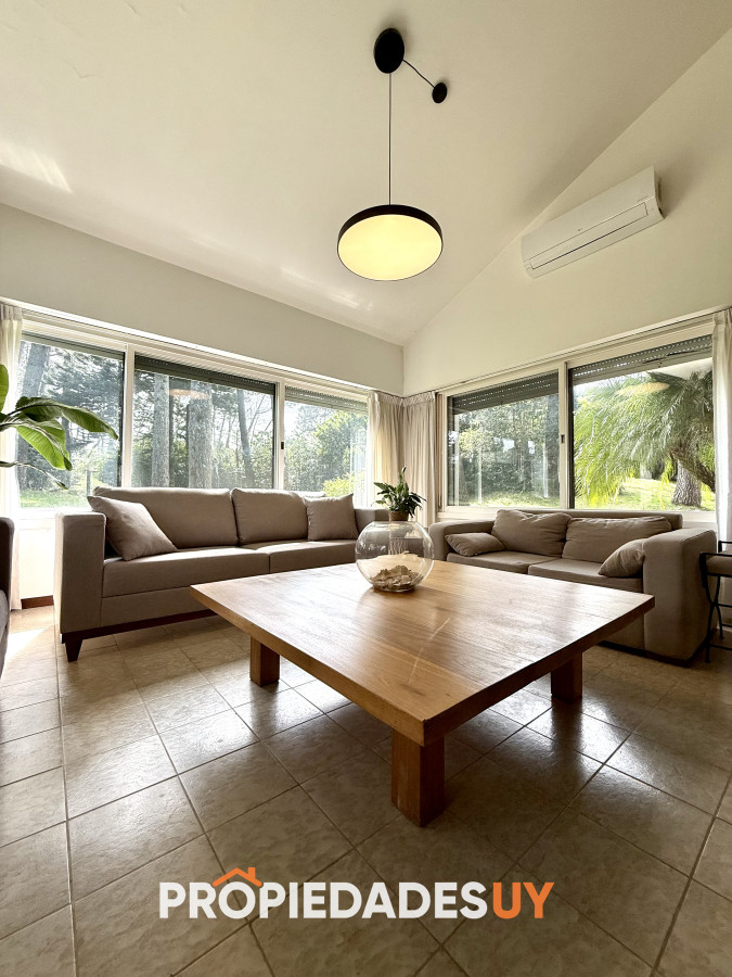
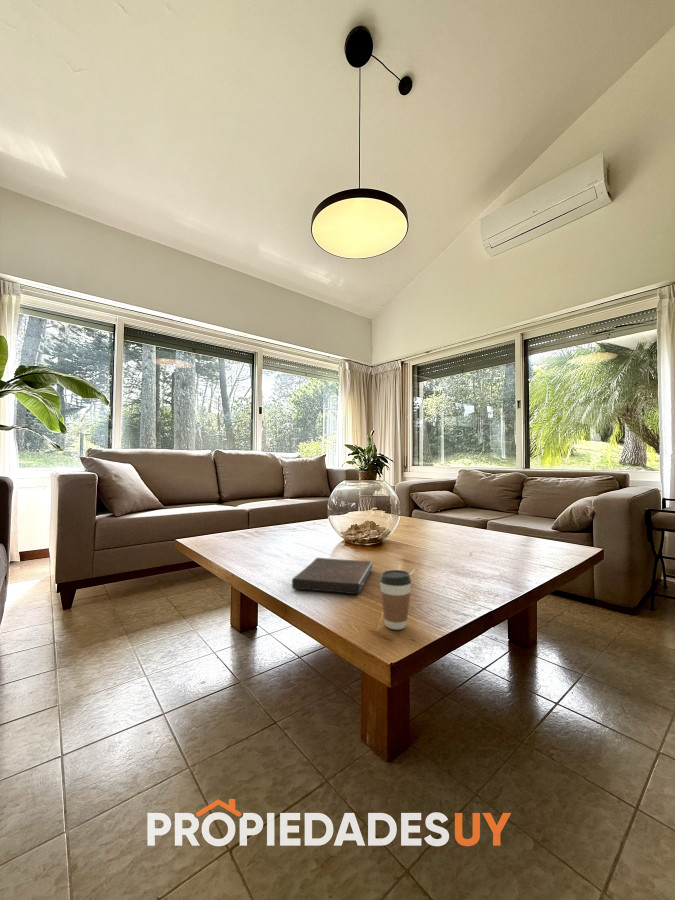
+ book [291,557,373,595]
+ coffee cup [378,569,412,631]
